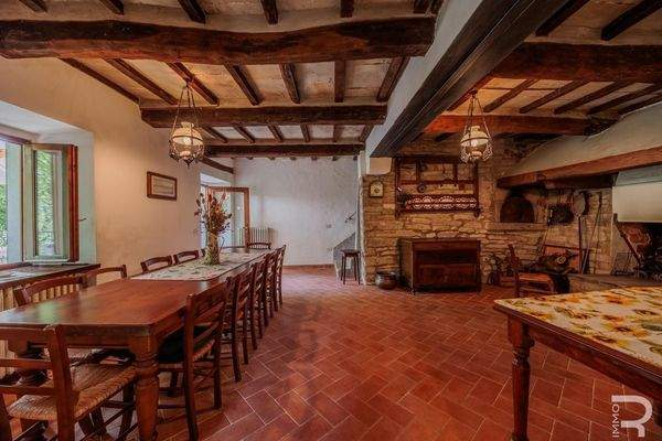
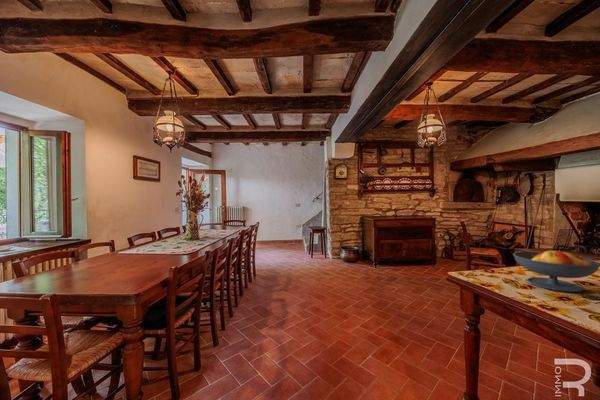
+ fruit bowl [512,249,600,293]
